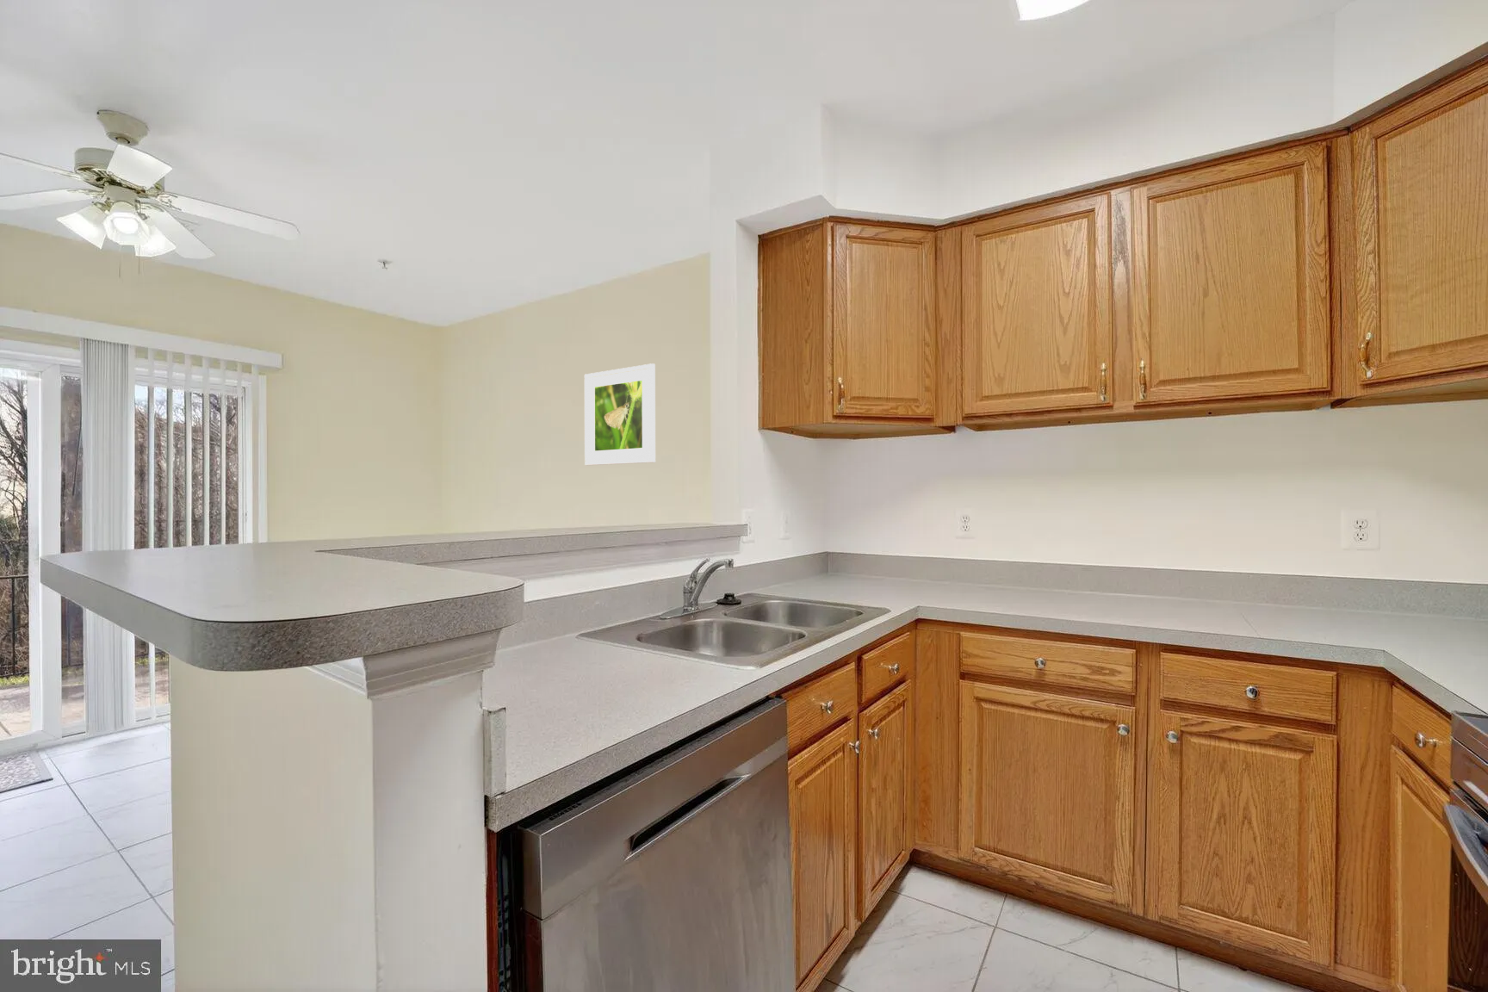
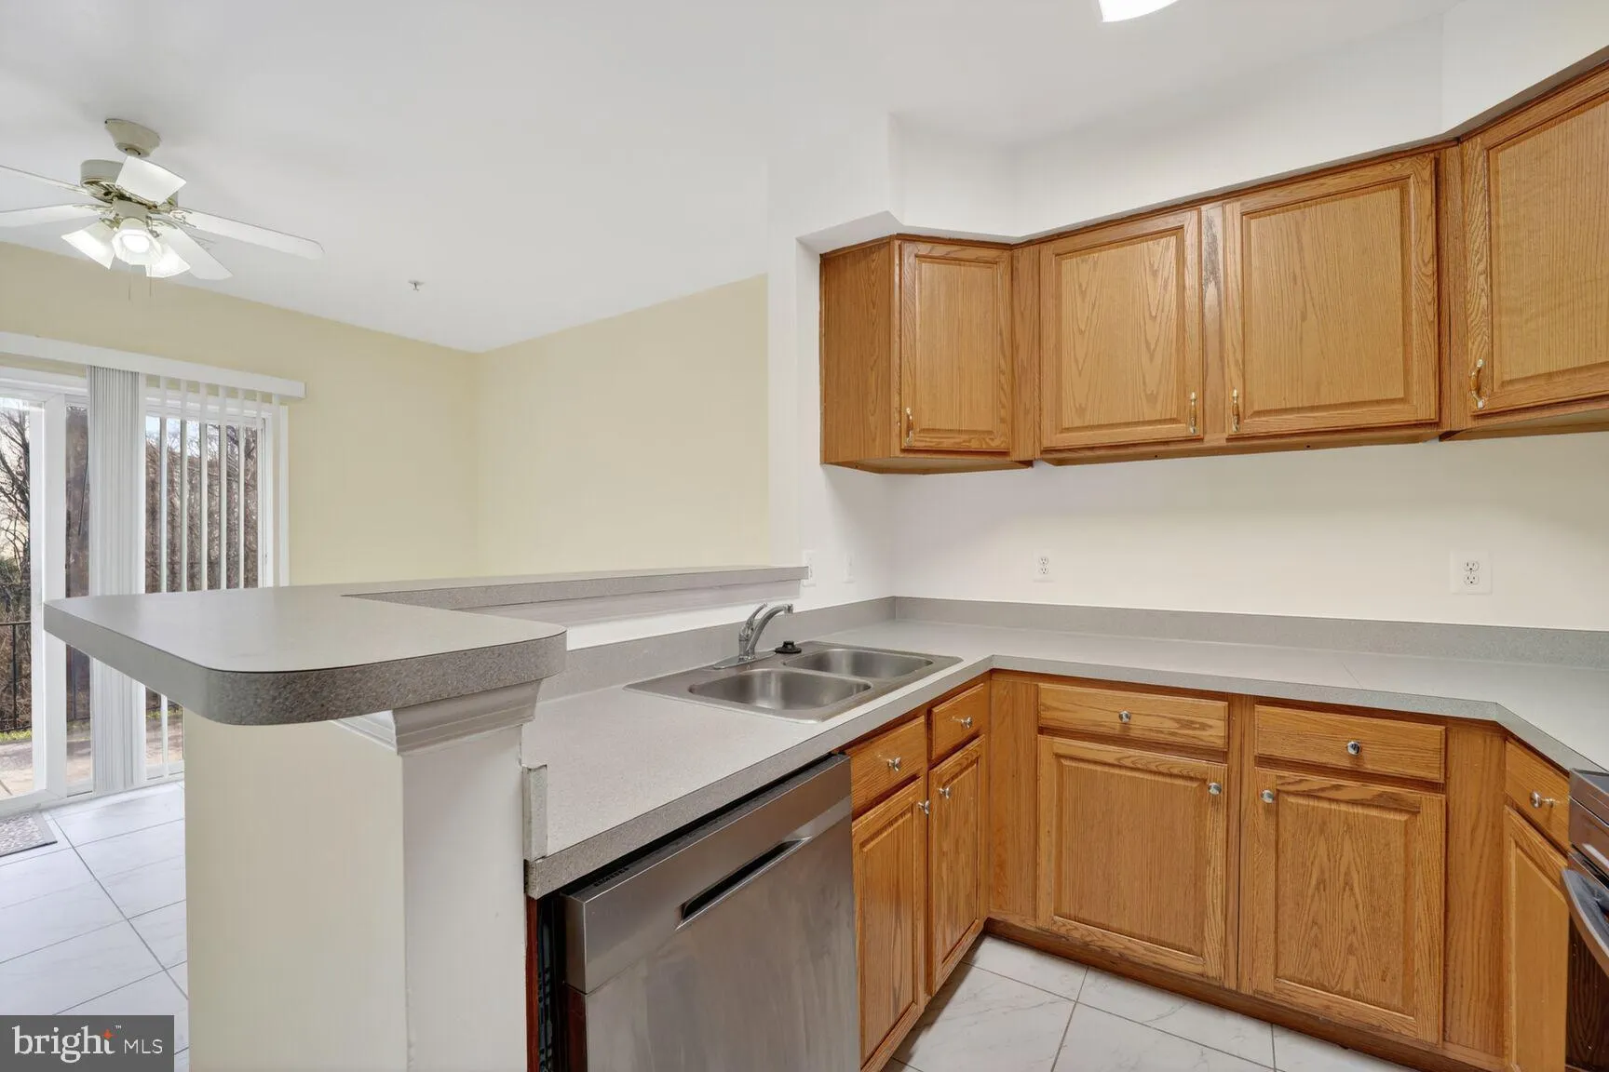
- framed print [583,362,657,467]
